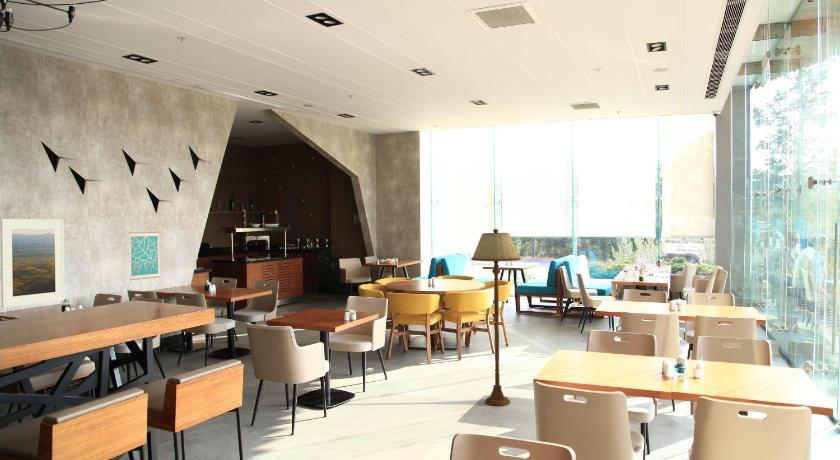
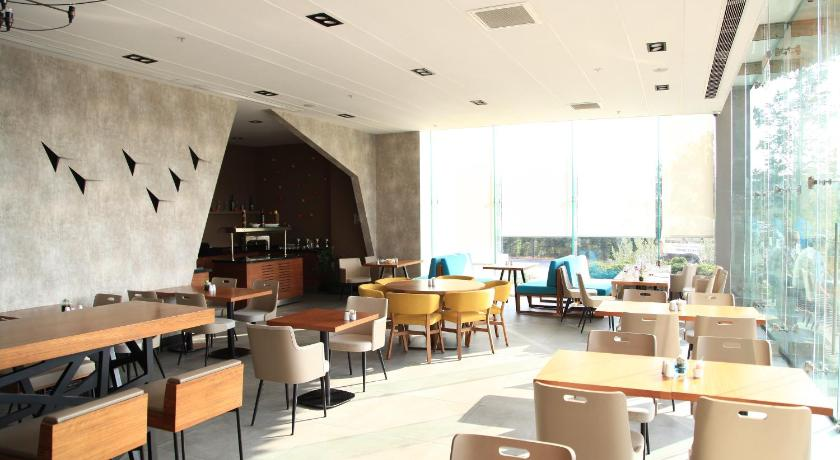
- floor lamp [470,228,522,407]
- wall art [128,231,161,281]
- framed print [0,218,65,309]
